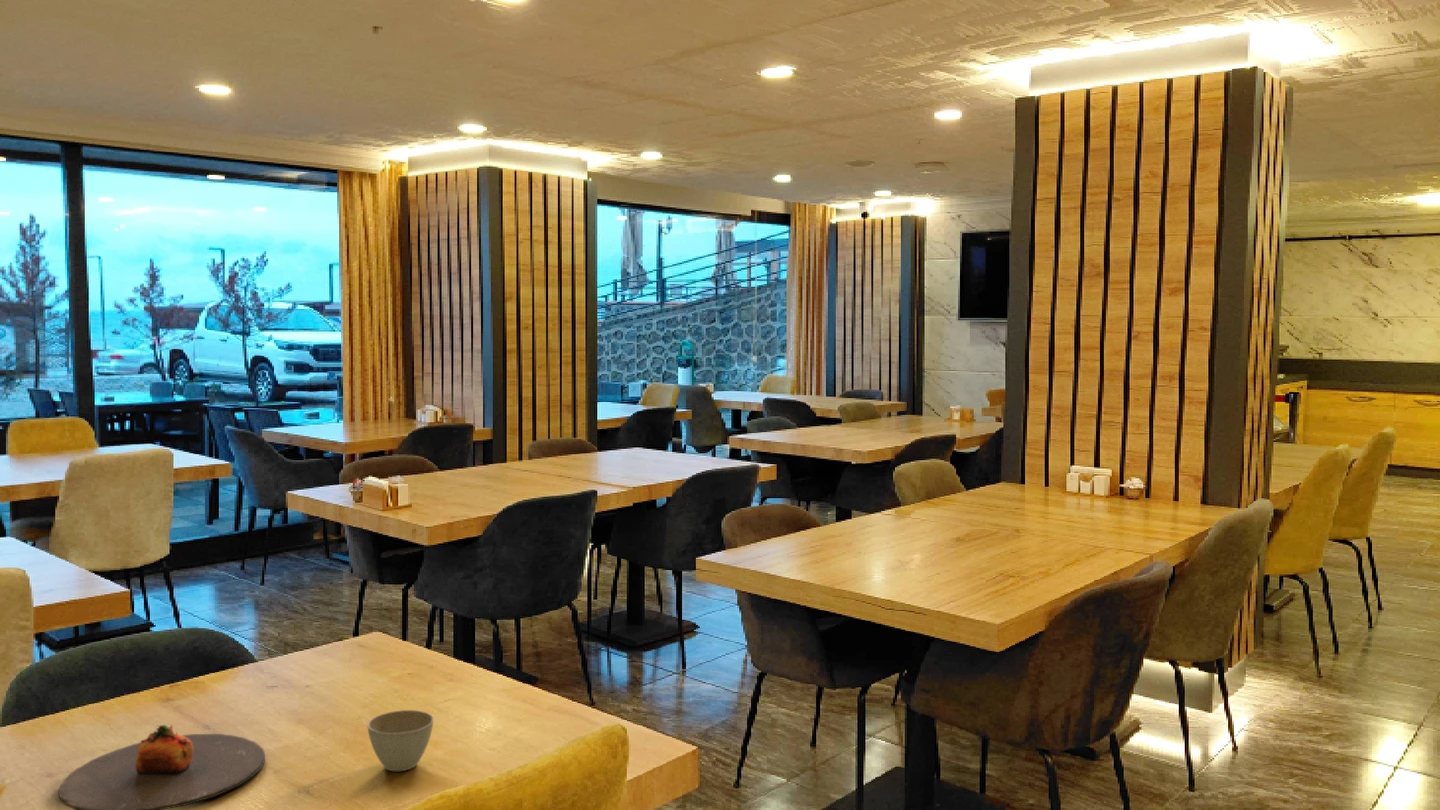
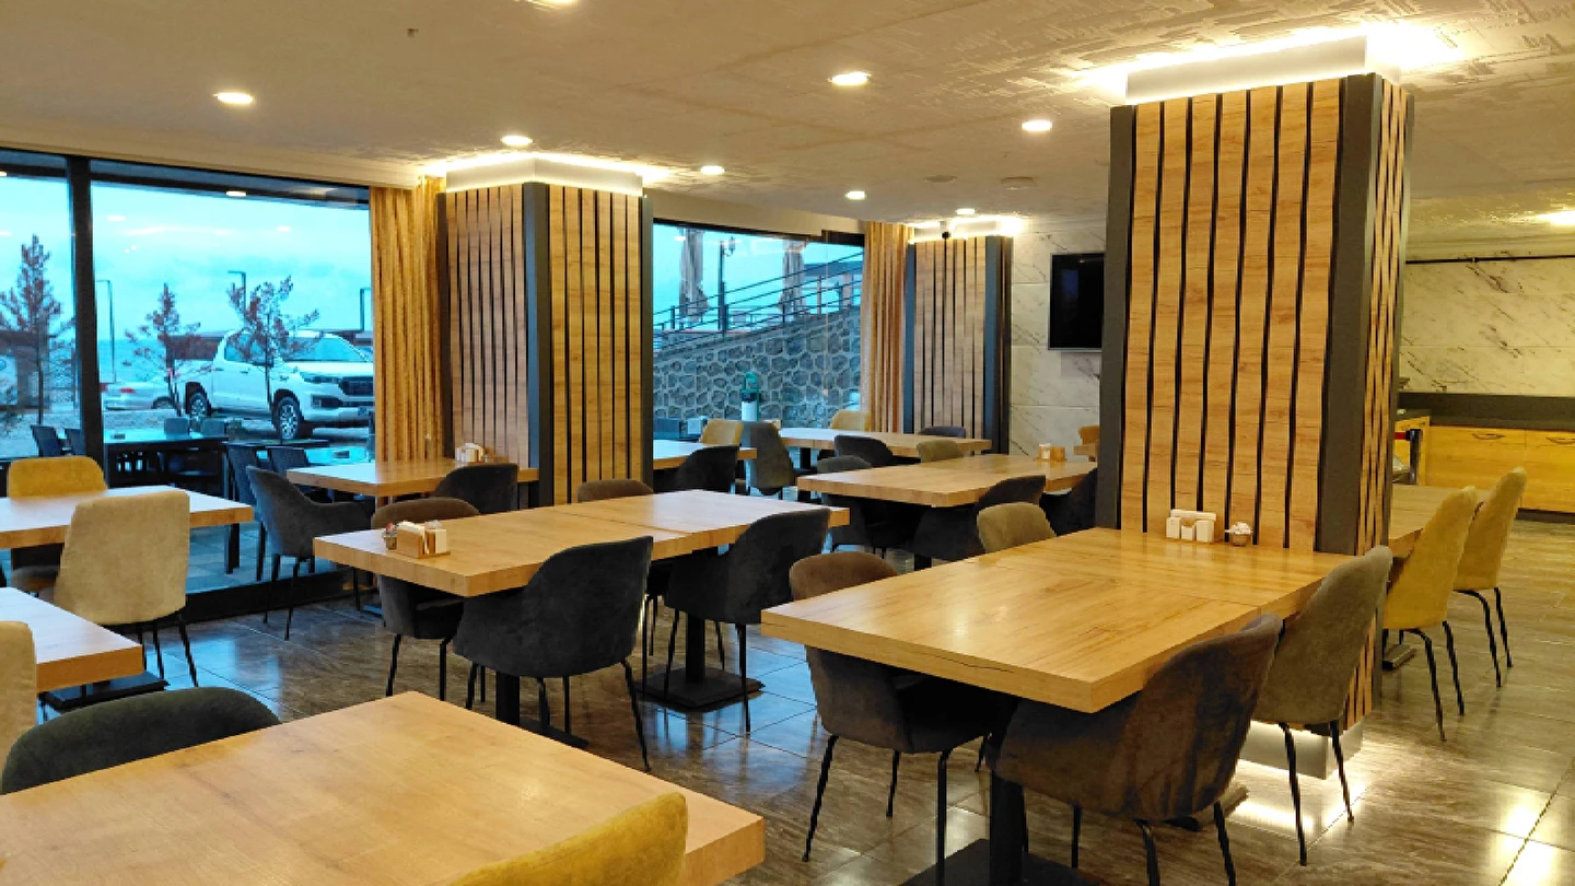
- flower pot [366,709,435,772]
- plate [58,724,266,810]
